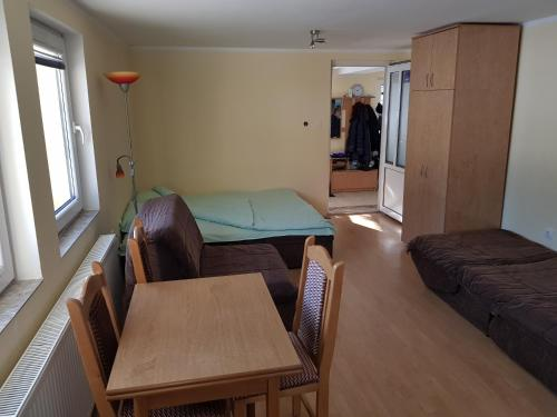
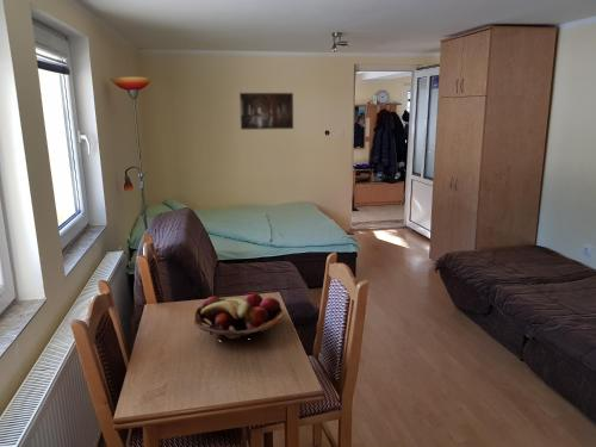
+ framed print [238,92,294,131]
+ fruit basket [193,292,285,343]
